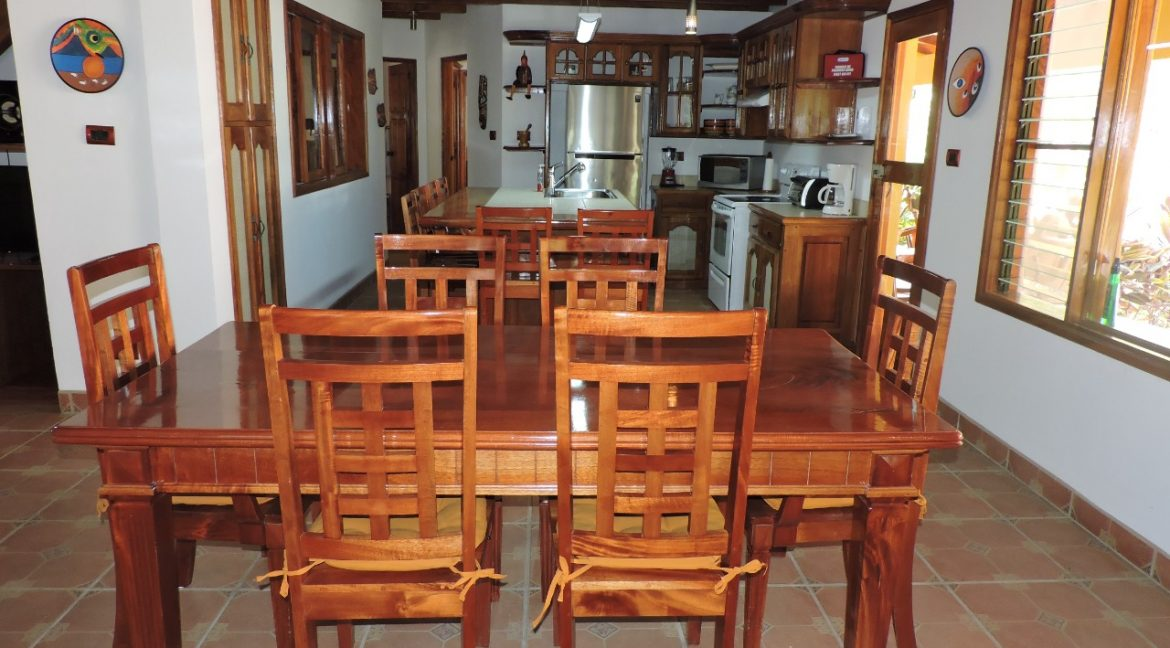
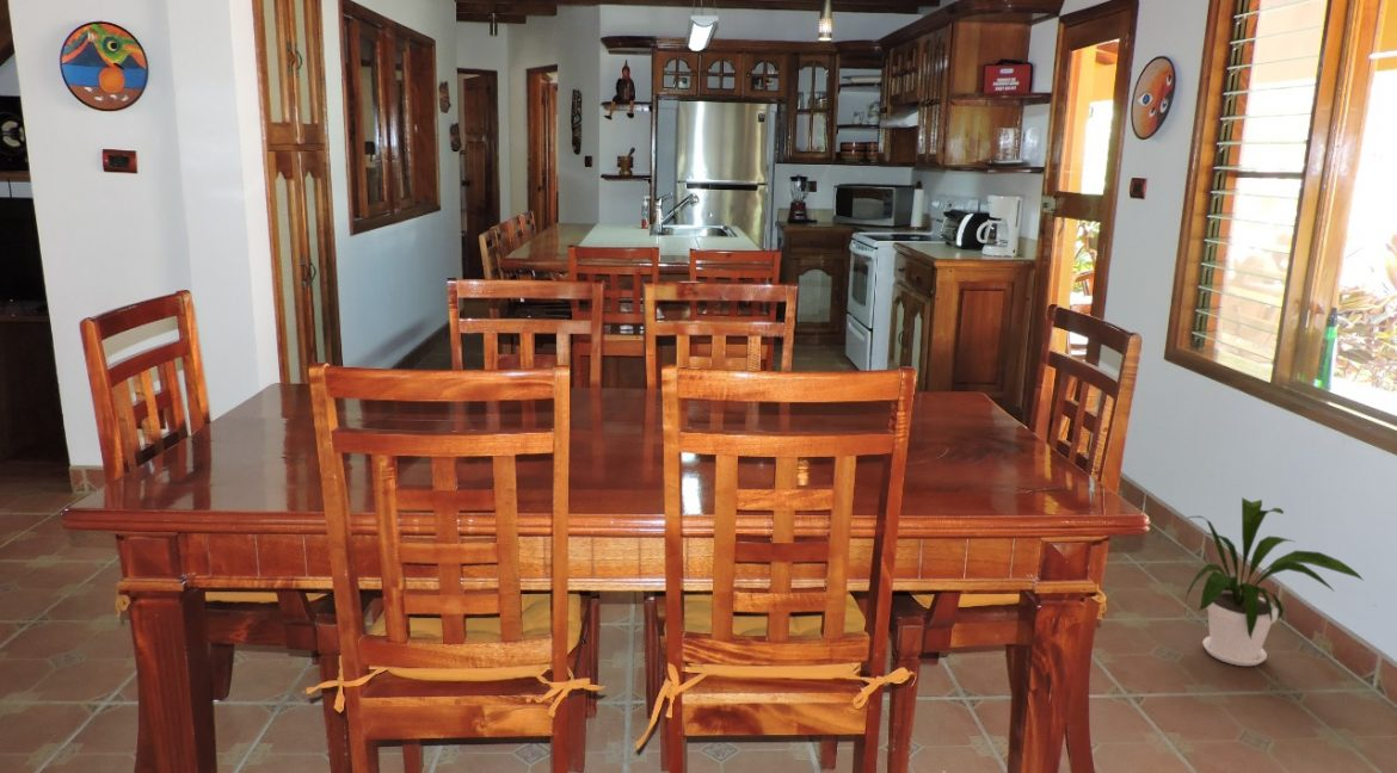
+ house plant [1183,496,1364,667]
